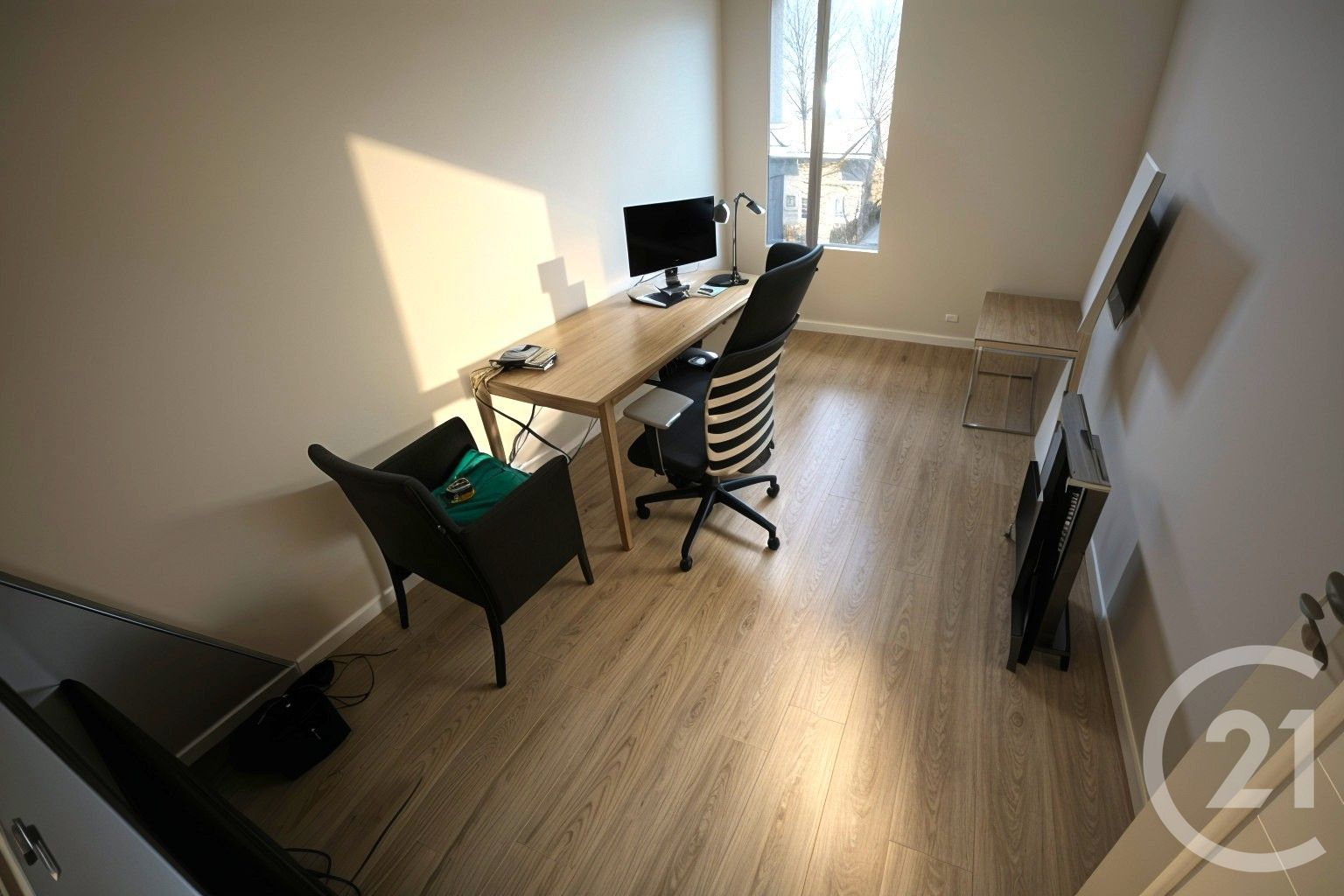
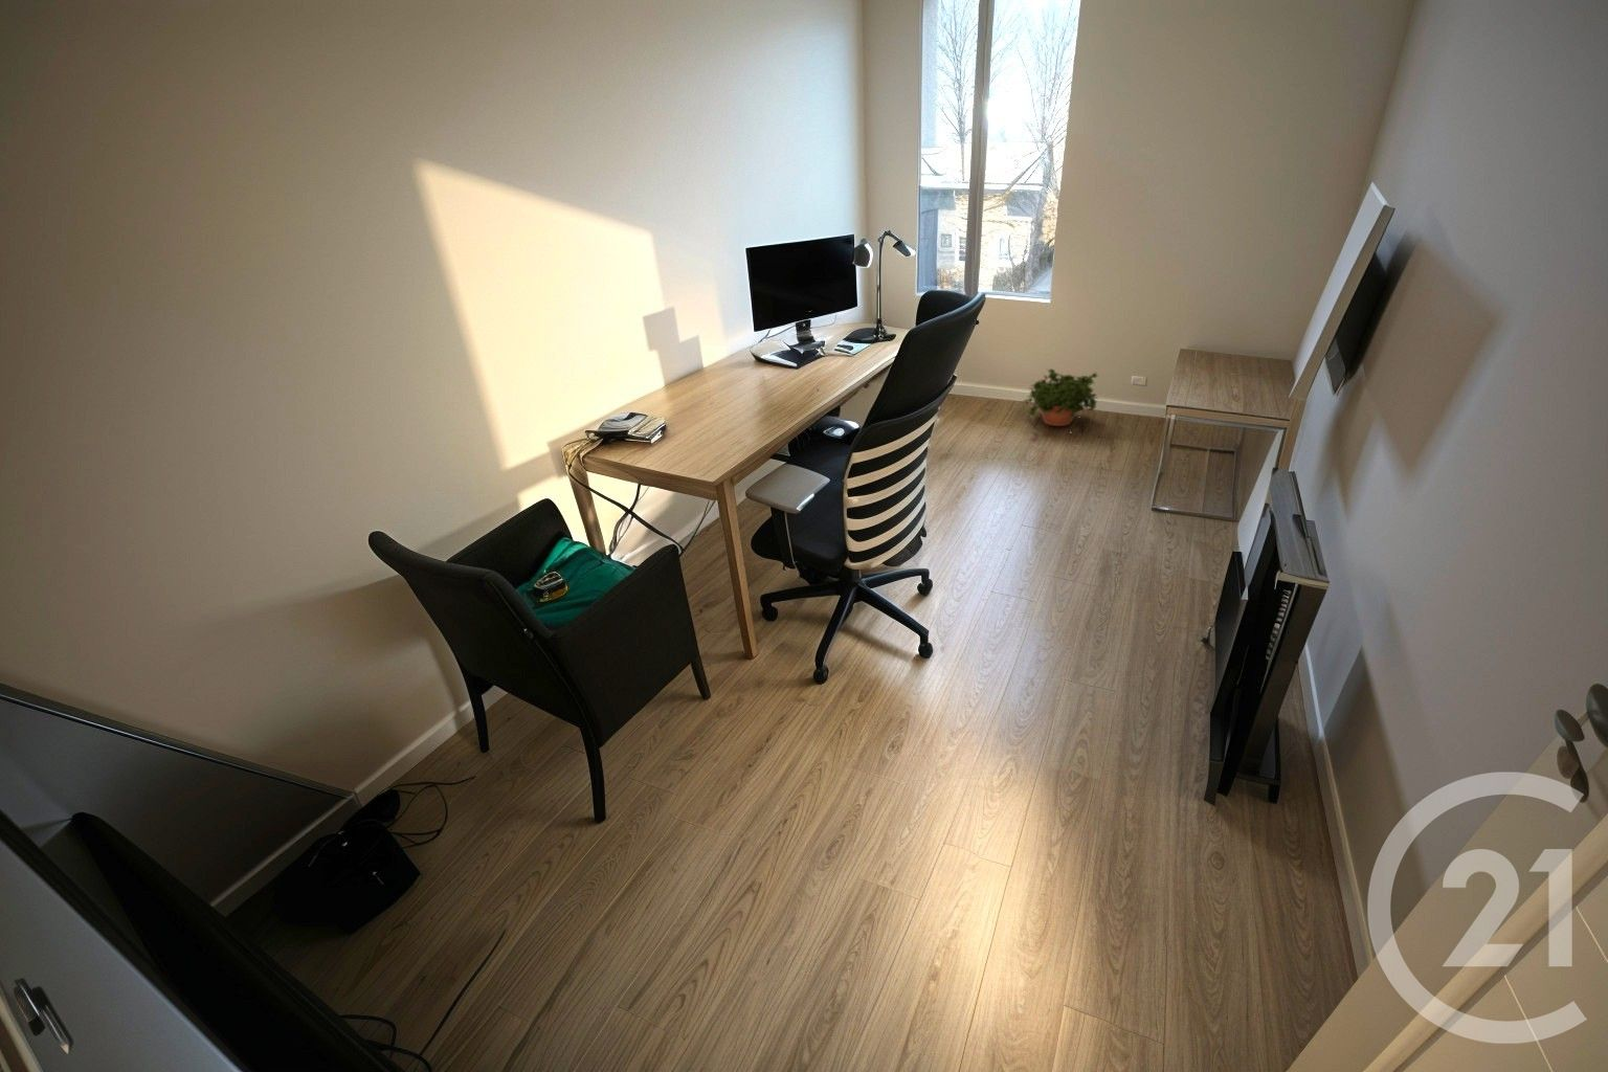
+ potted plant [1023,367,1101,431]
